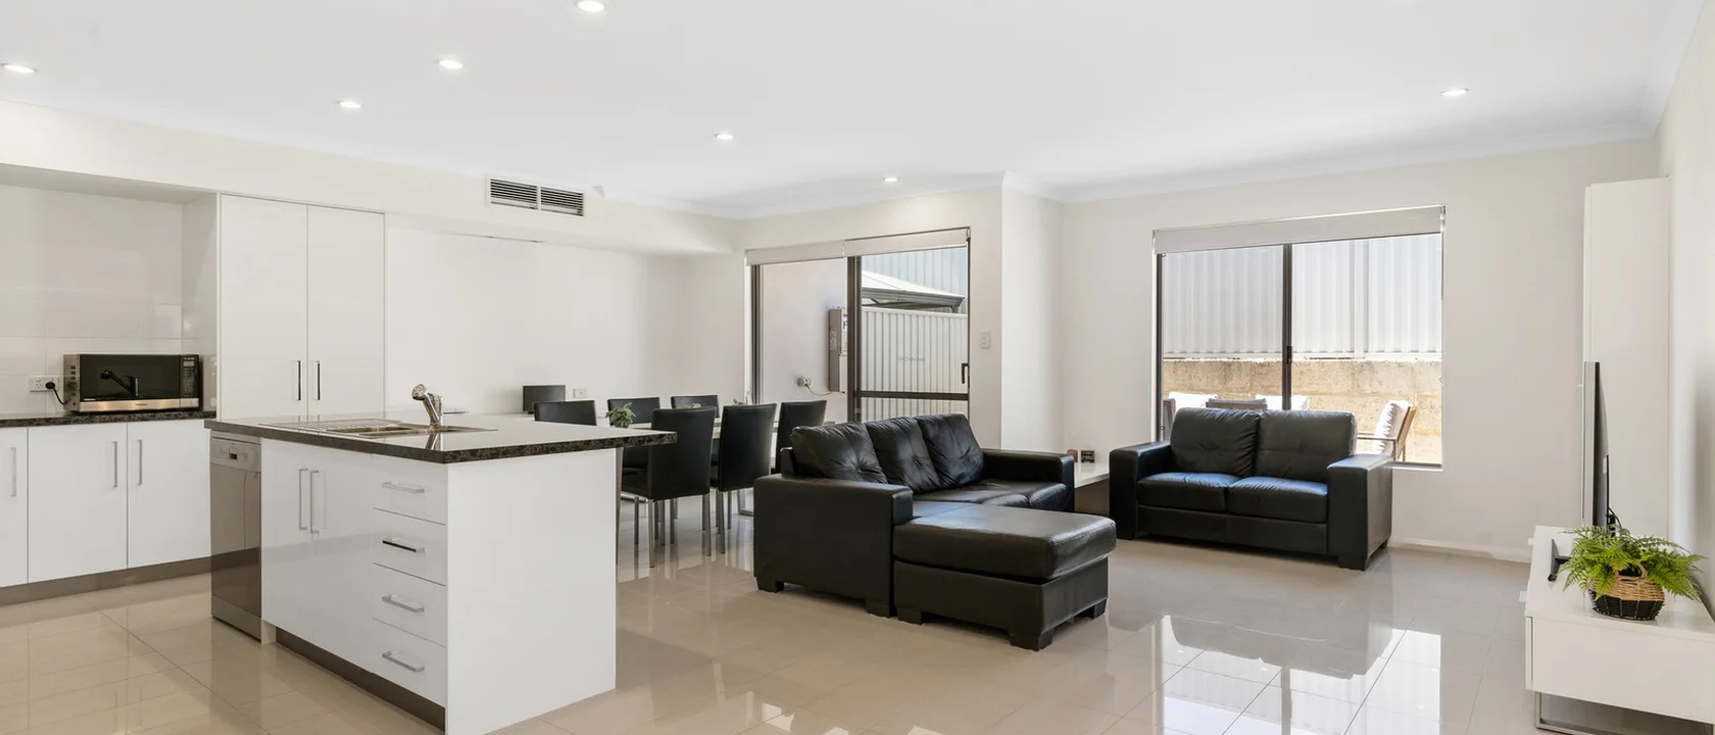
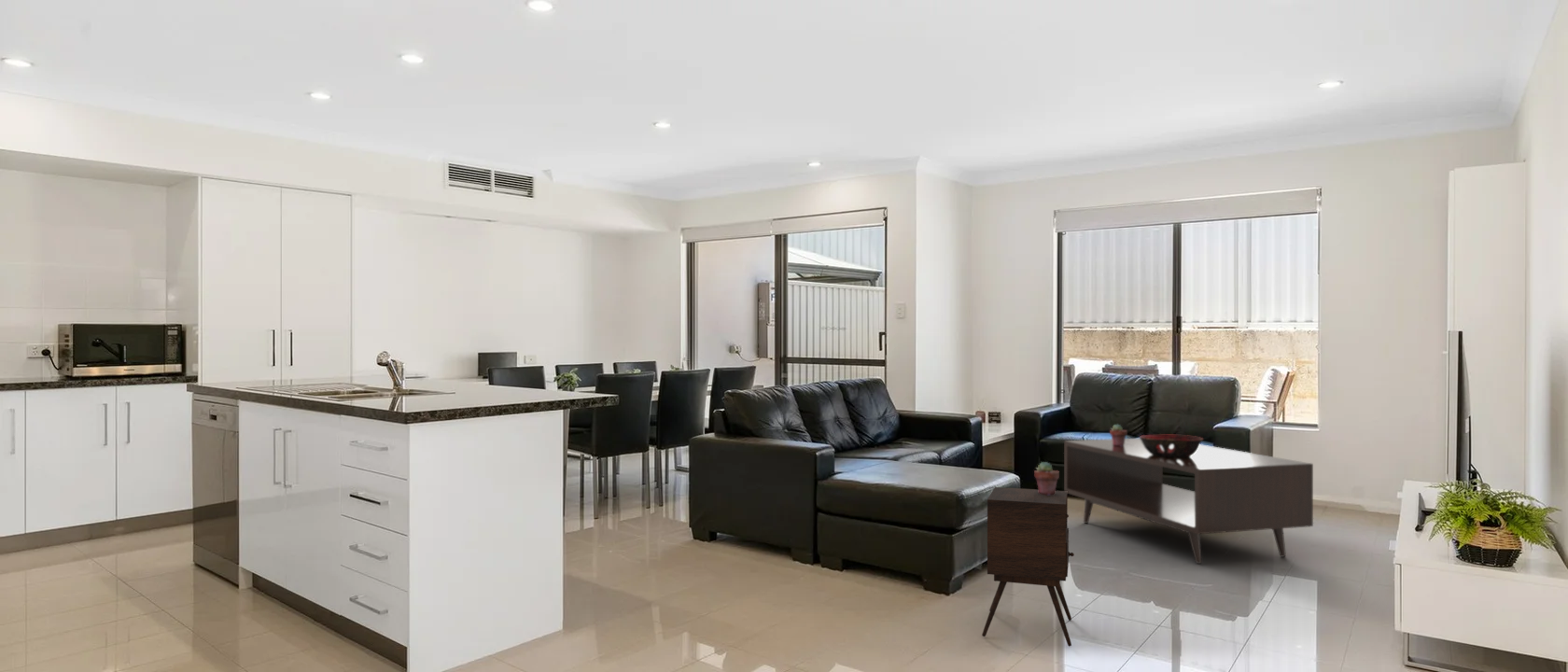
+ side table [981,486,1075,647]
+ coffee table [1063,438,1314,565]
+ potted succulent [1033,461,1060,495]
+ decorative bowl [1138,434,1204,457]
+ potted succulent [1109,423,1127,446]
